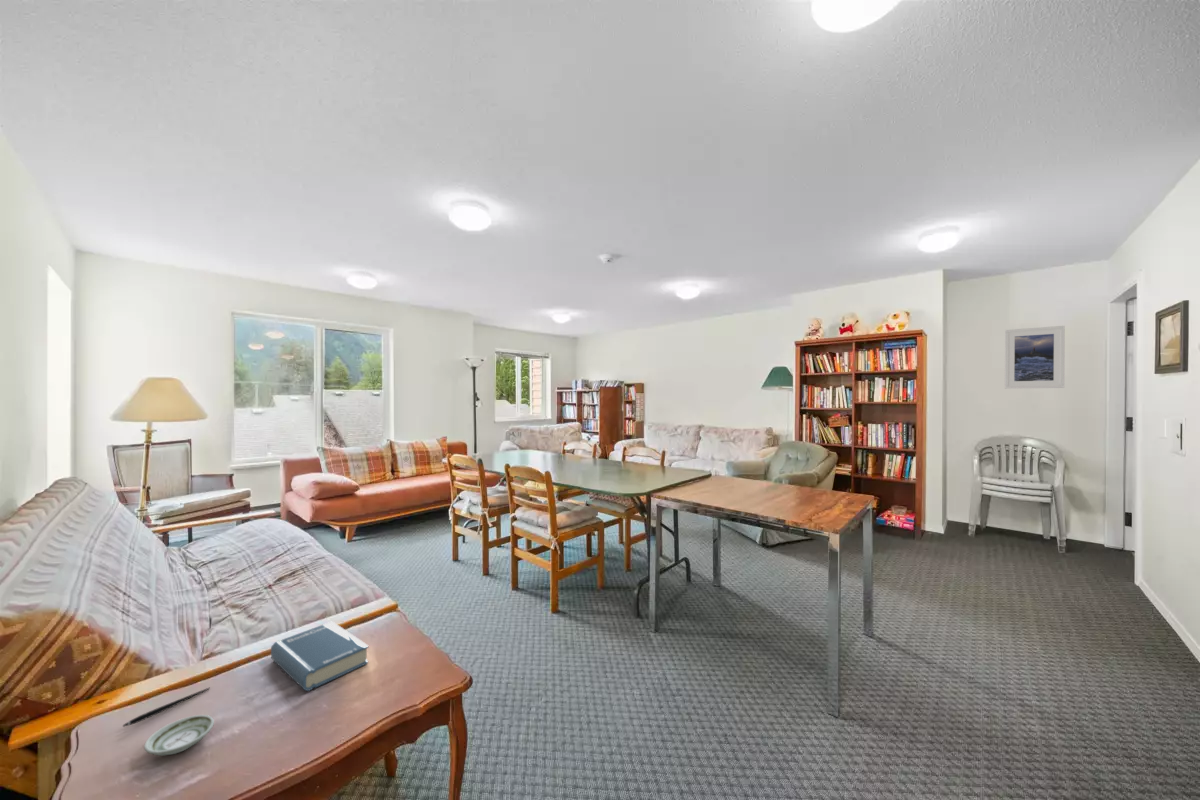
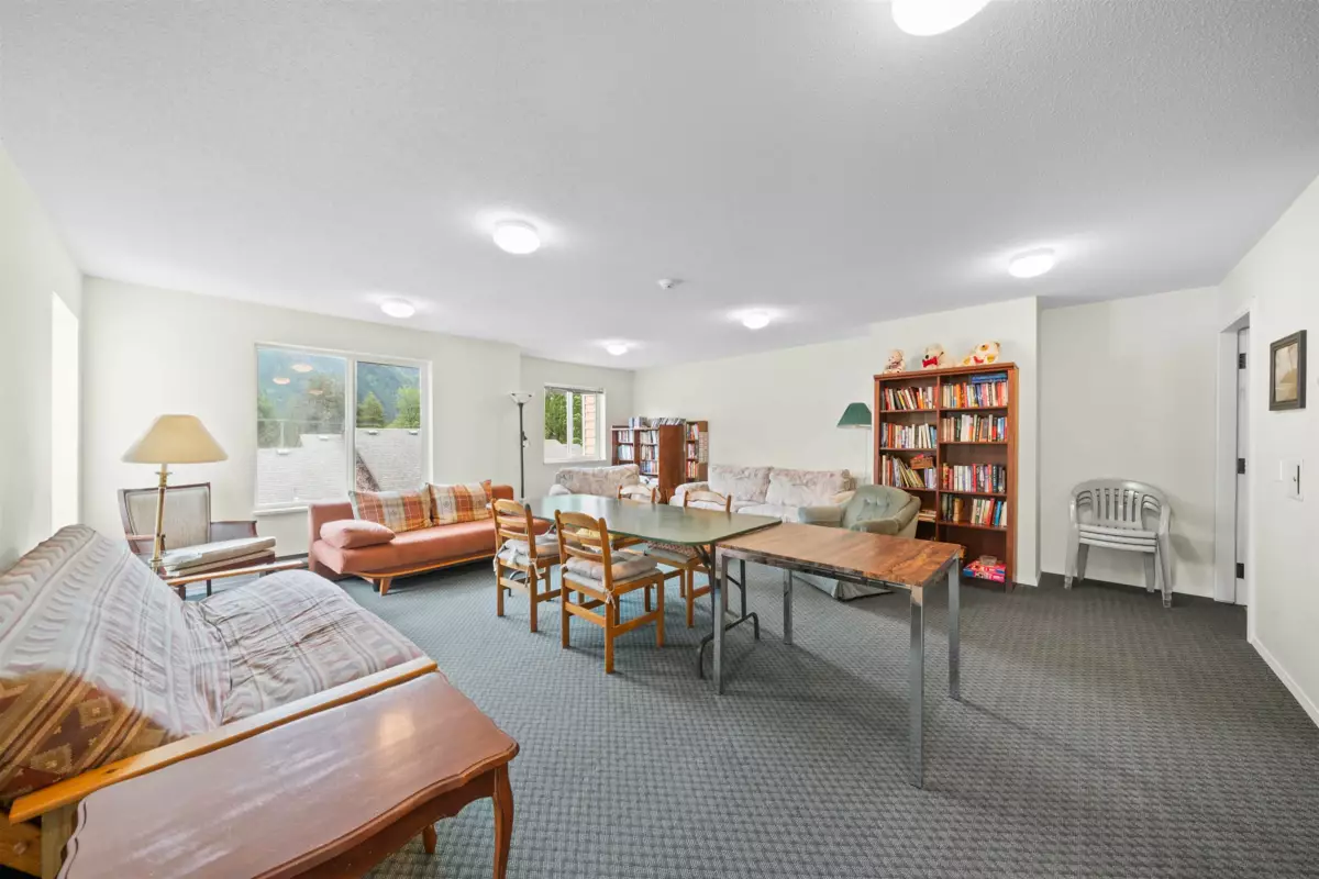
- pen [122,687,211,728]
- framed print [1004,325,1066,389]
- hardback book [270,620,369,692]
- saucer [143,714,215,756]
